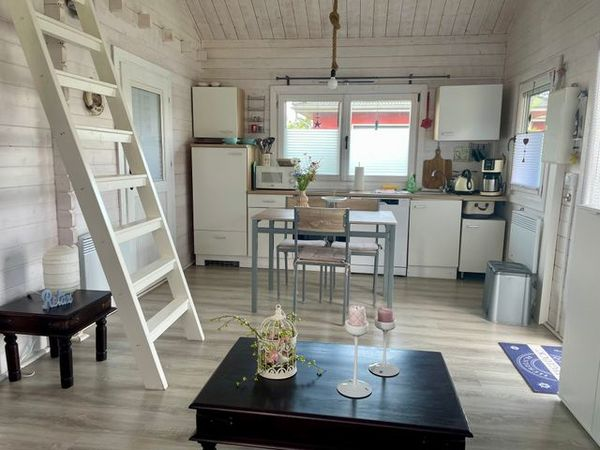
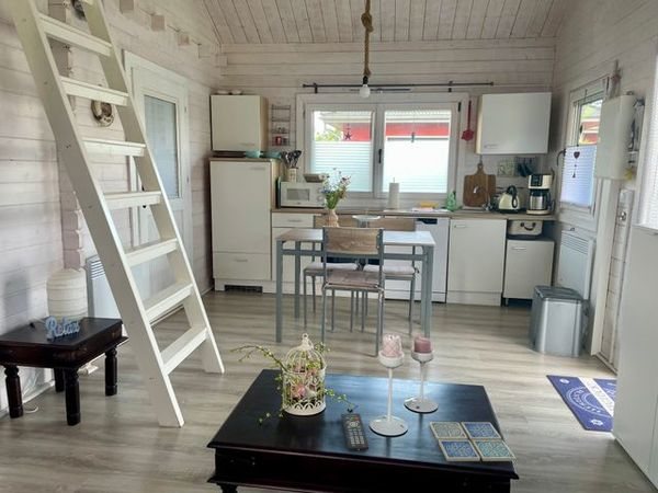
+ drink coaster [428,422,517,462]
+ remote control [340,412,370,452]
